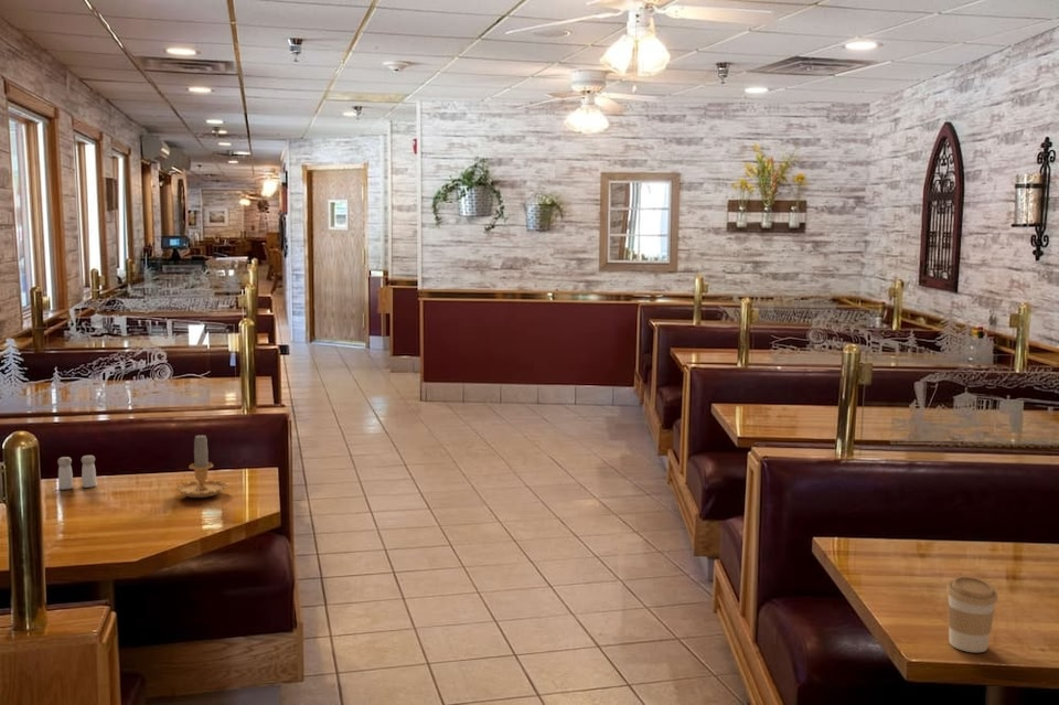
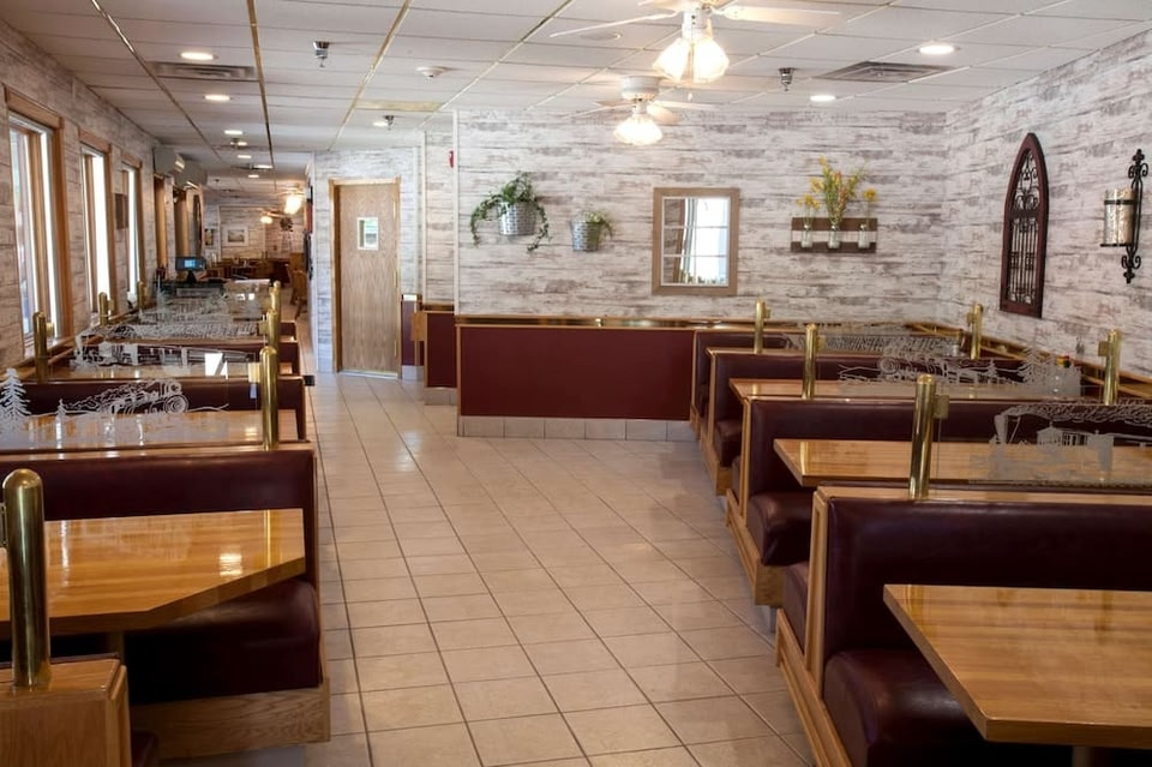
- coffee cup [945,575,999,653]
- candle [175,431,228,499]
- salt and pepper shaker [56,455,97,491]
